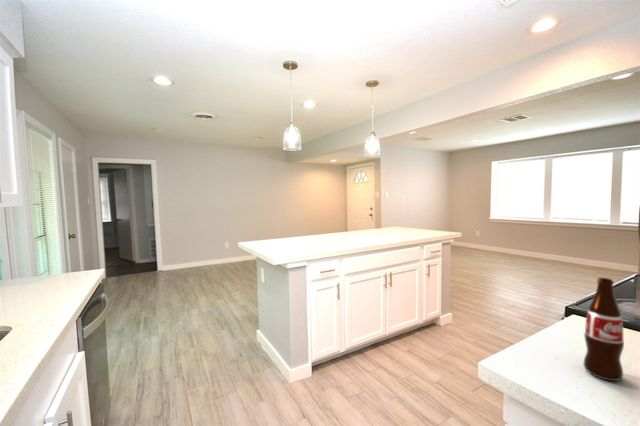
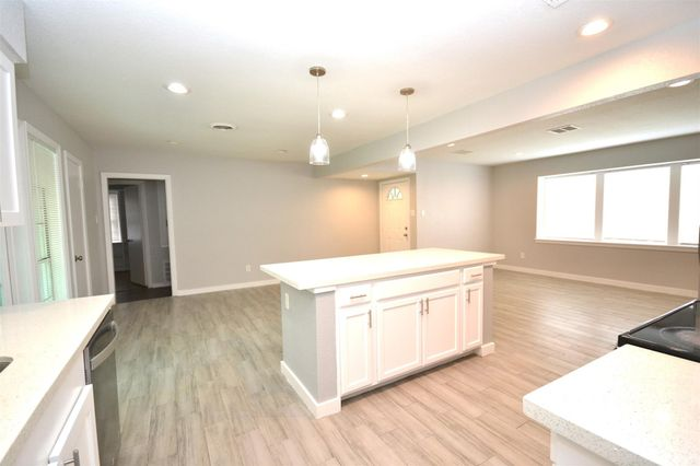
- bottle [583,277,625,382]
